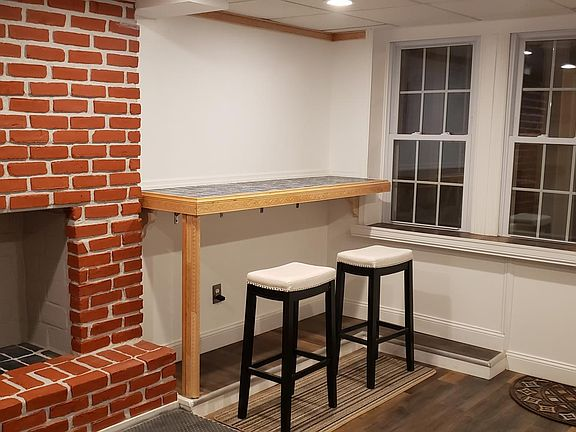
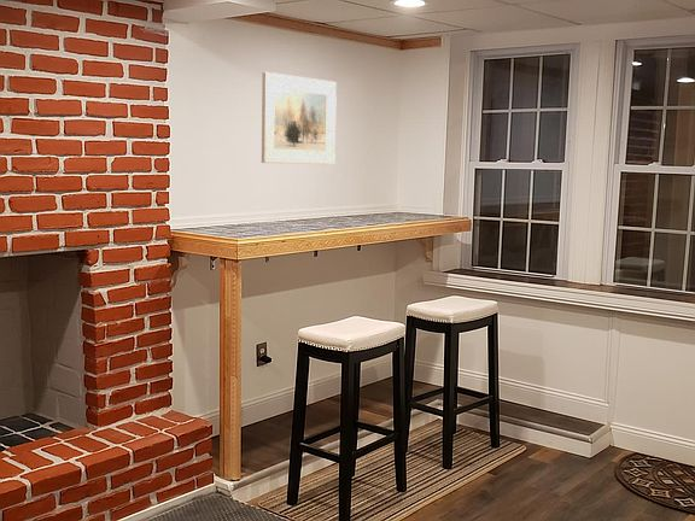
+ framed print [261,71,338,165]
